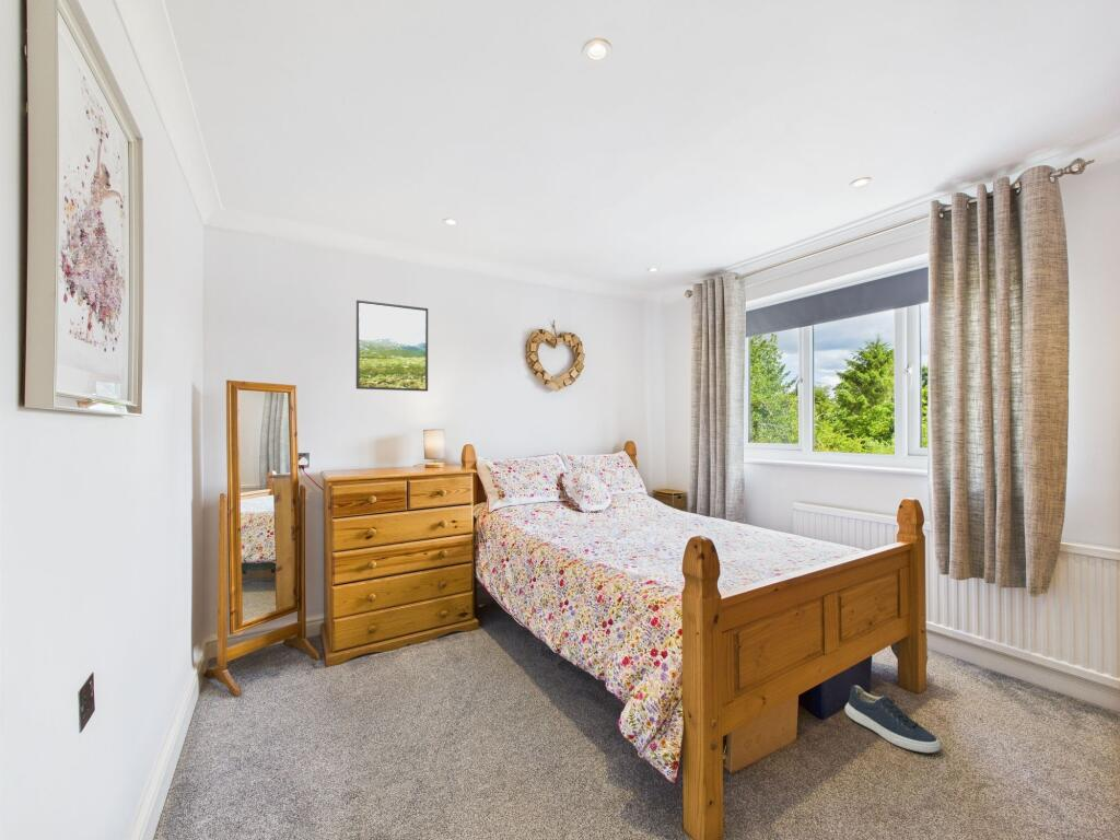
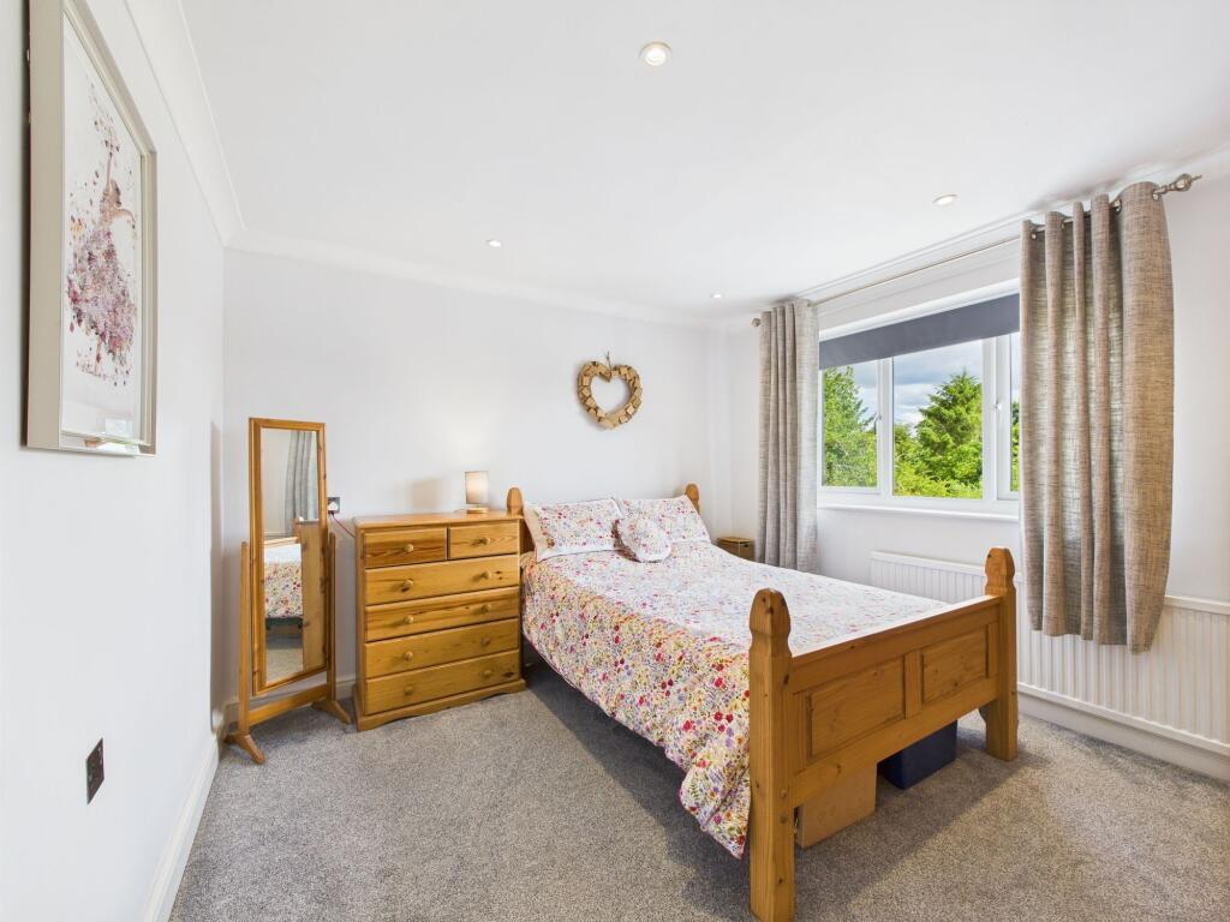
- shoe [844,684,942,754]
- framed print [355,299,429,393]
